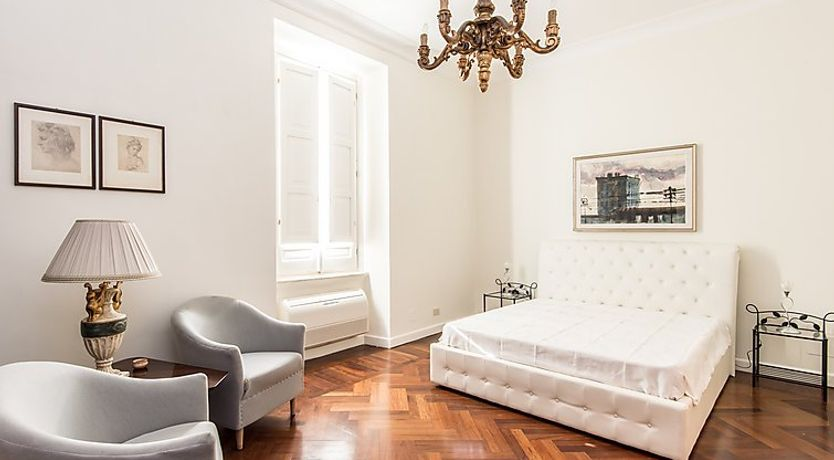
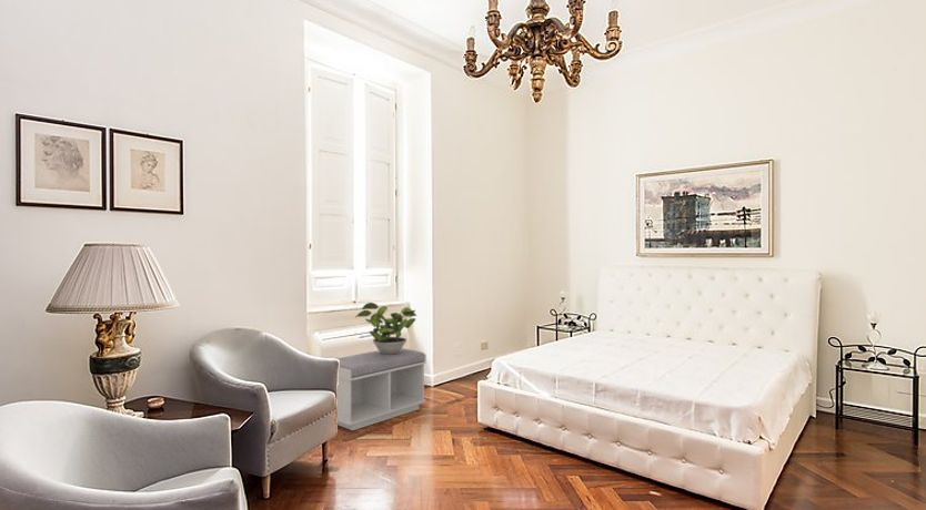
+ potted plant [354,302,417,355]
+ bench [335,347,427,431]
